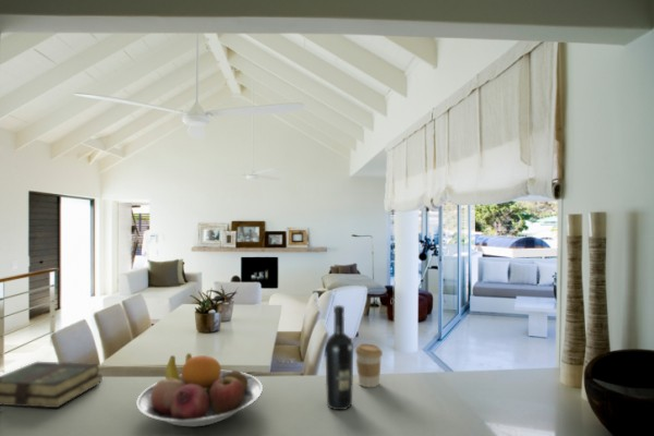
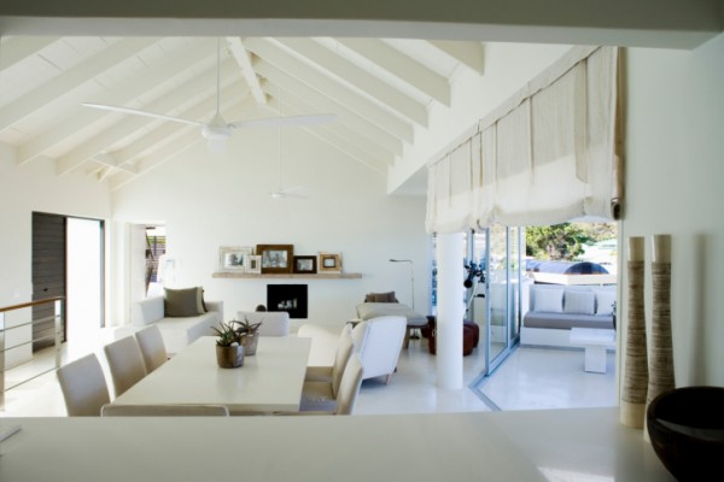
- fruit bowl [135,352,264,427]
- wine bottle [324,304,354,411]
- book [0,361,104,409]
- coffee cup [354,342,384,388]
